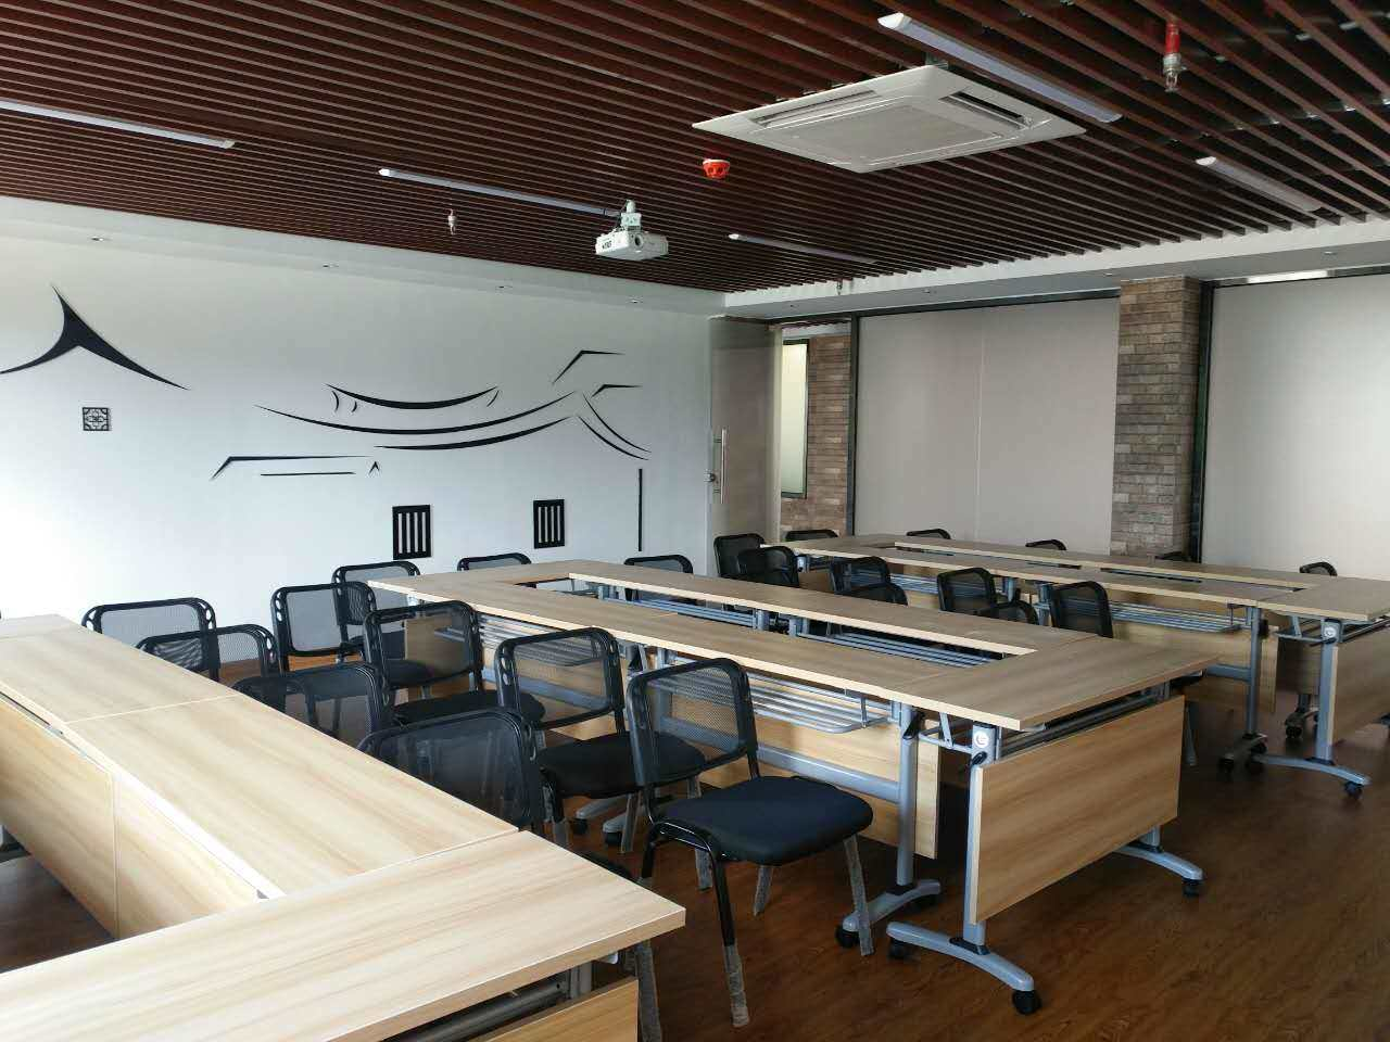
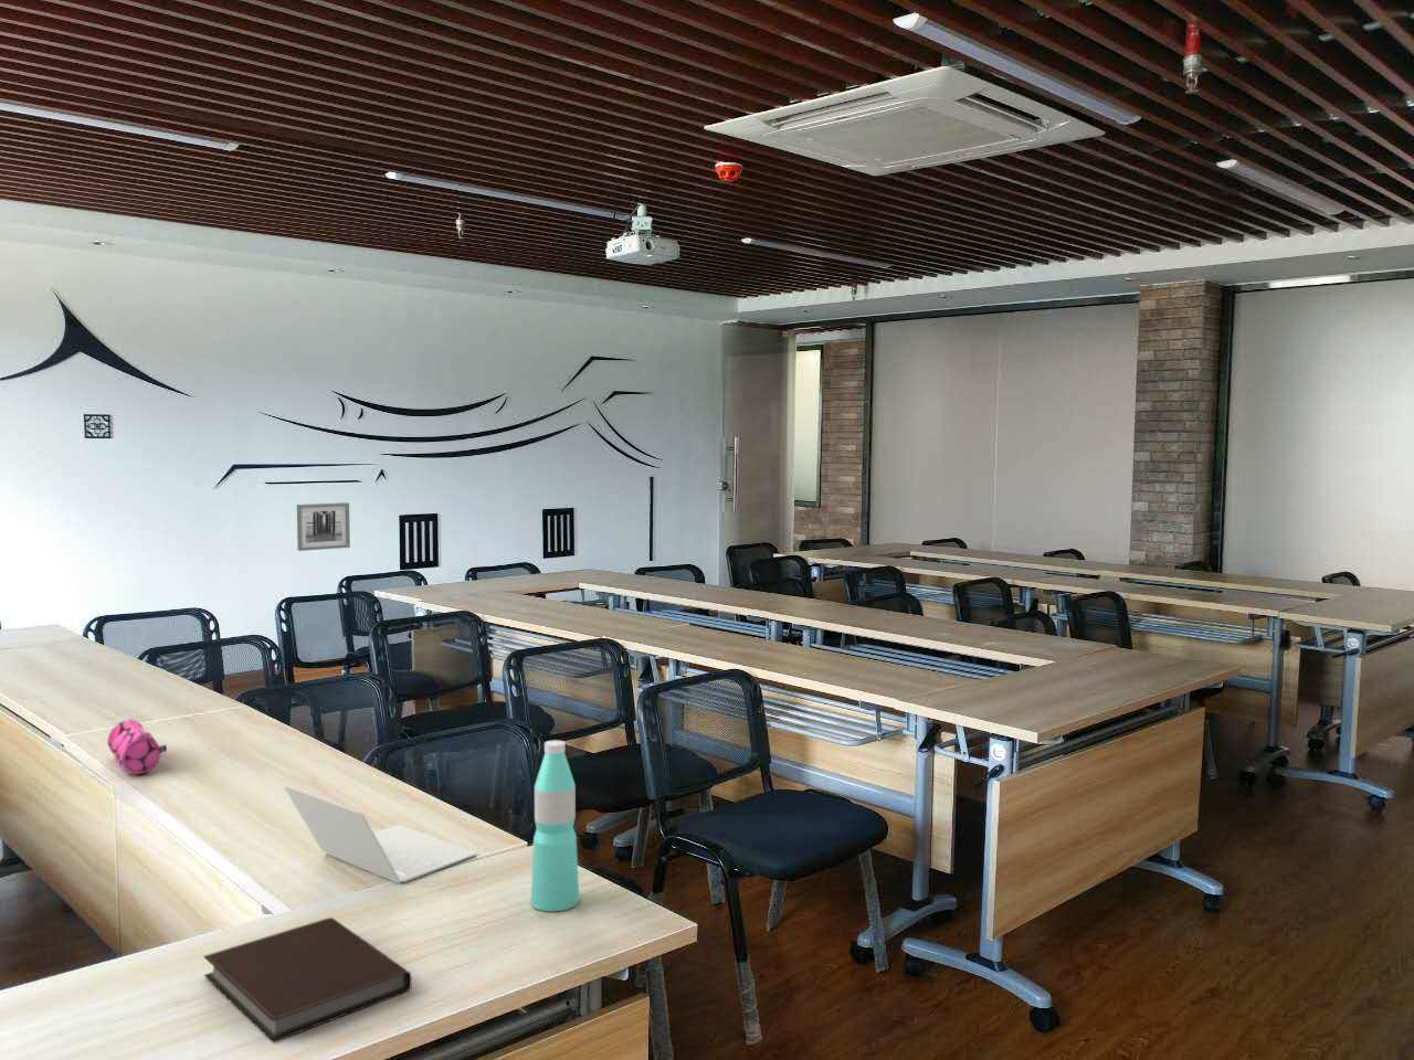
+ laptop [283,784,478,884]
+ wall art [296,501,352,552]
+ notebook [203,916,412,1043]
+ pencil case [106,718,168,775]
+ water bottle [530,738,580,912]
